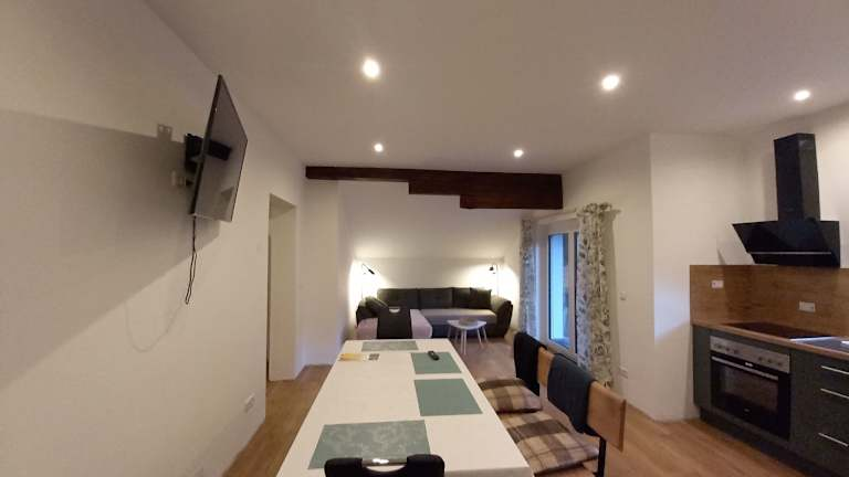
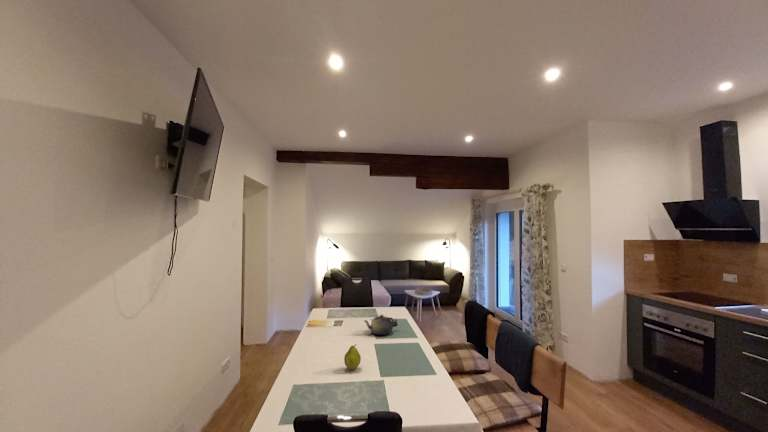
+ fruit [343,344,362,370]
+ teapot [362,314,398,336]
